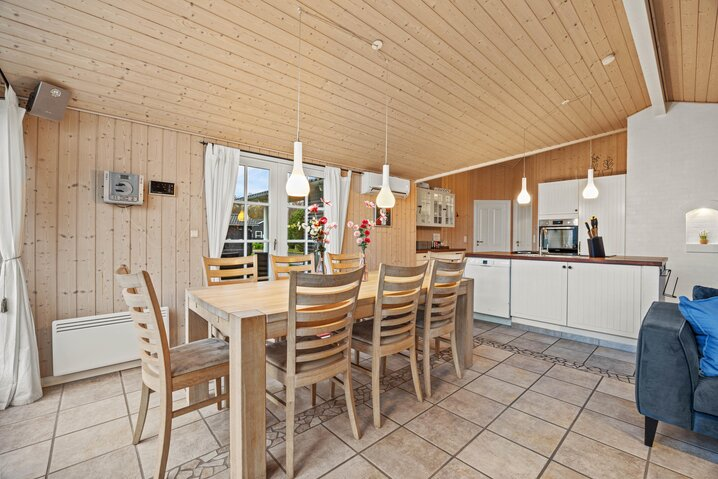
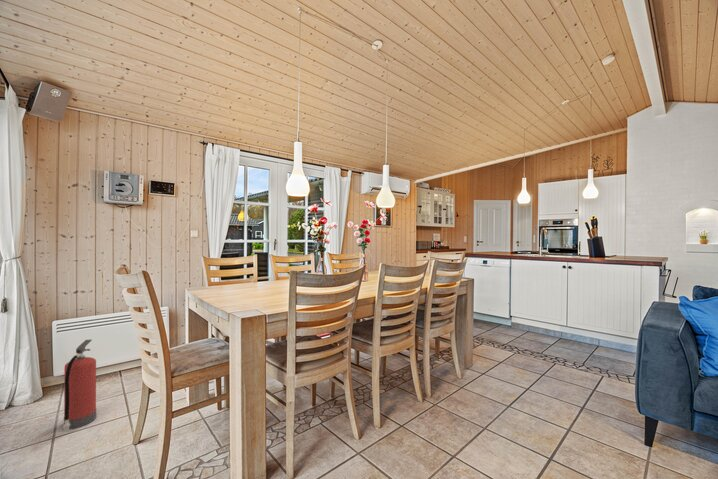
+ fire extinguisher [62,338,97,433]
